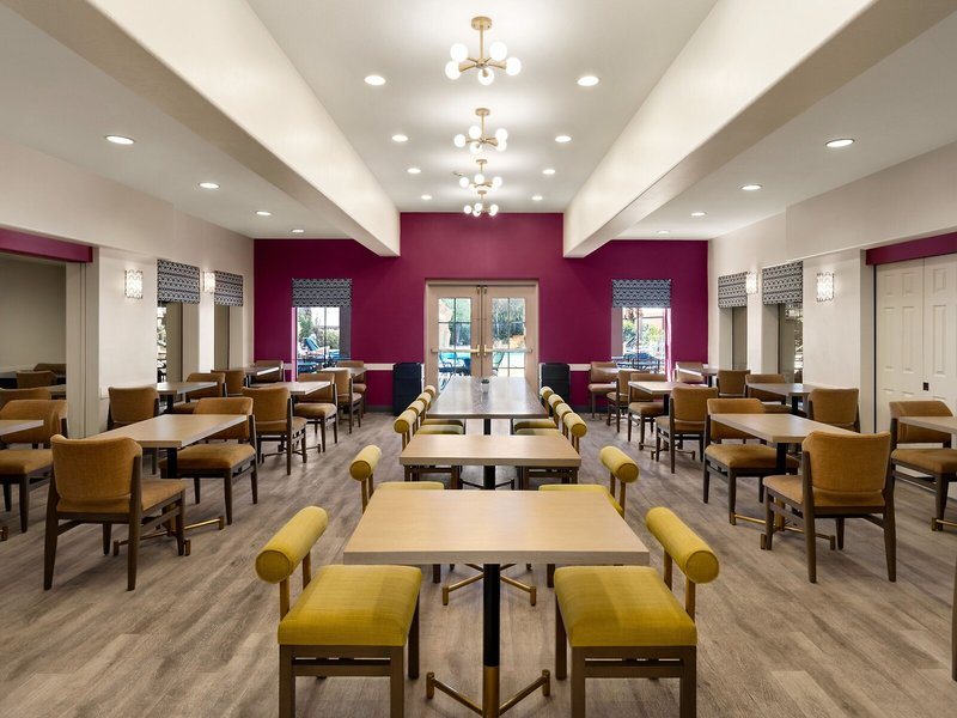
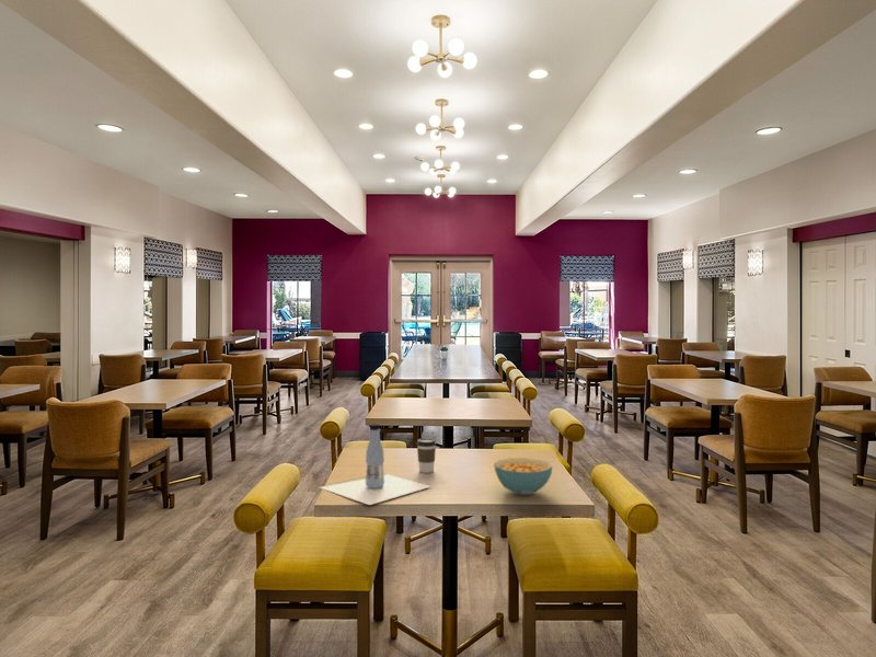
+ bottle [319,423,431,506]
+ coffee cup [416,437,437,474]
+ cereal bowl [493,457,553,496]
